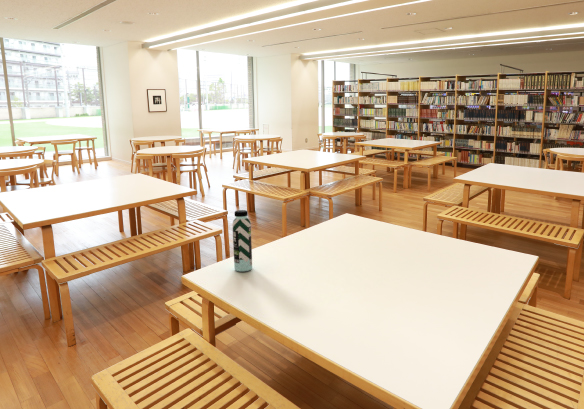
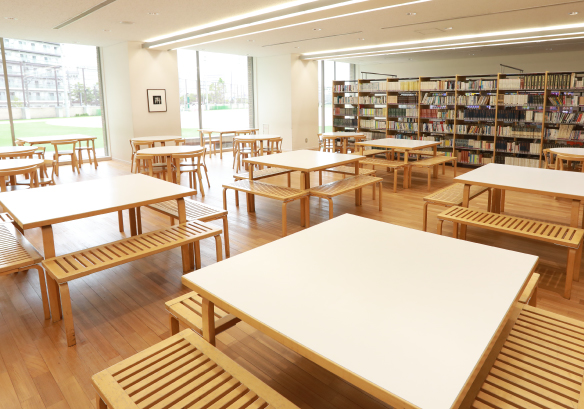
- water bottle [231,209,253,273]
